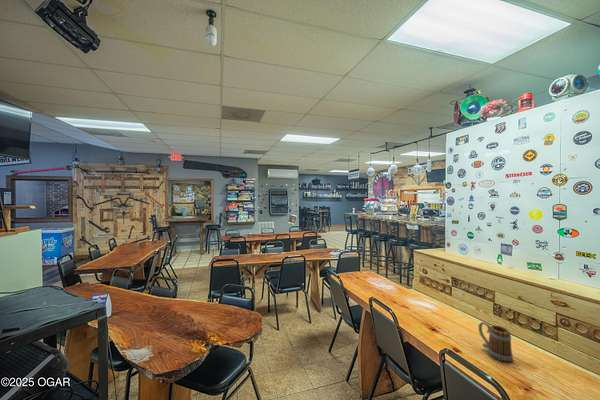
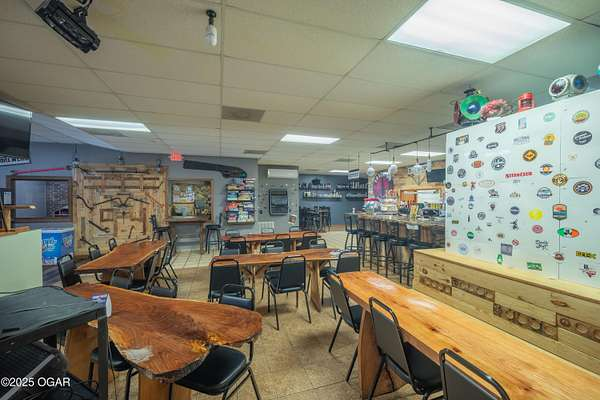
- beer mug [477,321,514,363]
